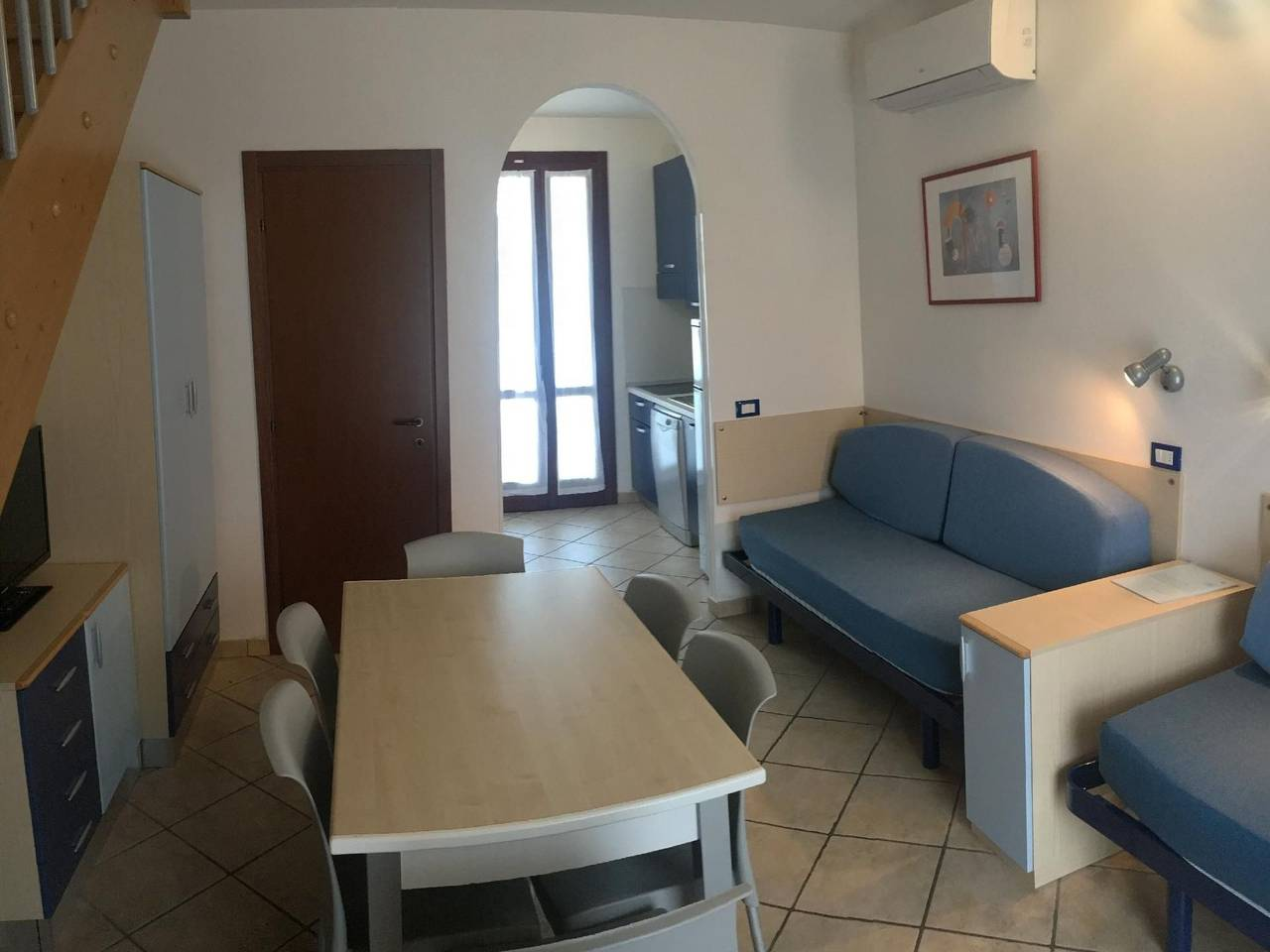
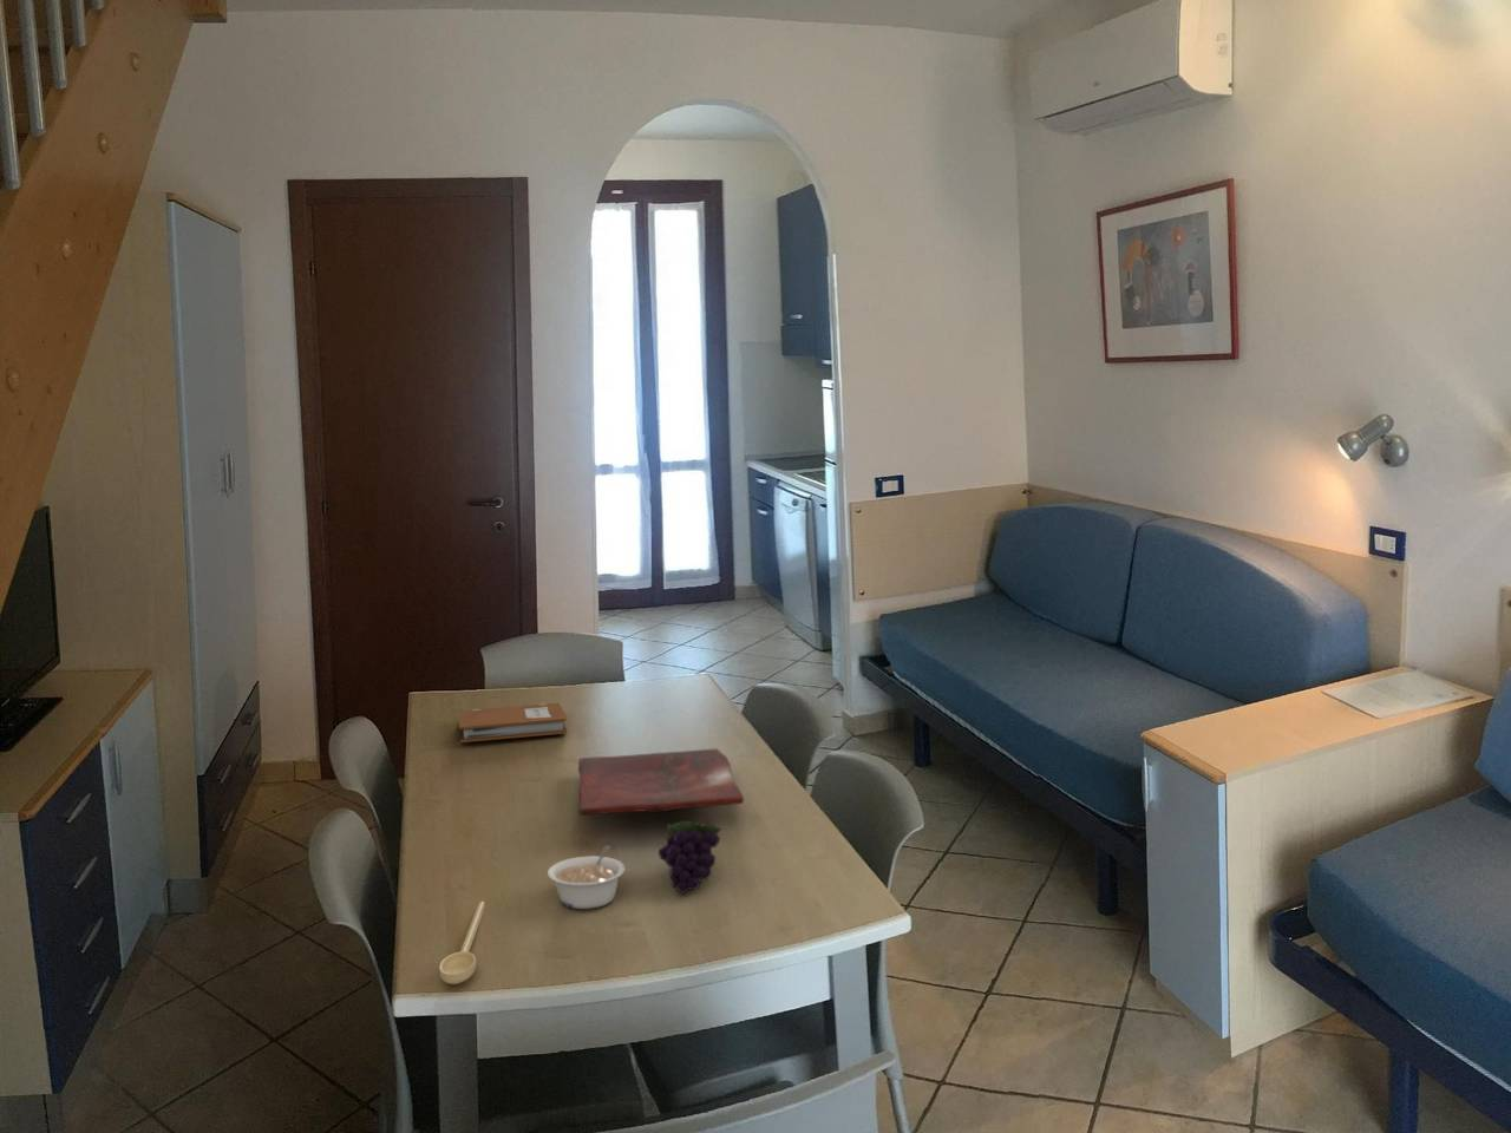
+ cutting board [577,747,745,816]
+ spoon [438,901,485,985]
+ legume [546,844,627,910]
+ notebook [458,702,568,744]
+ fruit [658,819,722,895]
